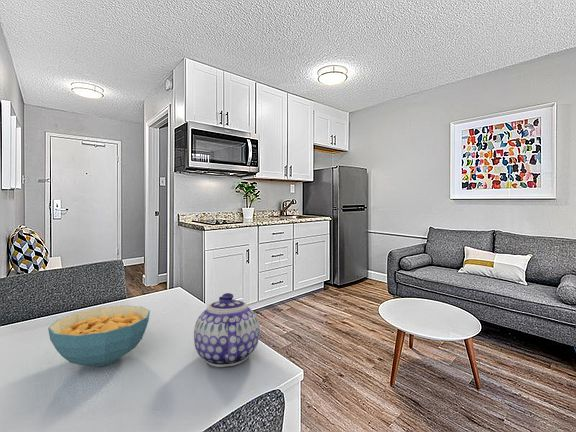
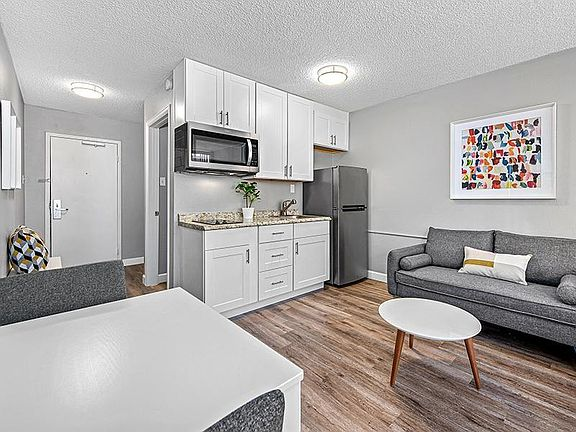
- cereal bowl [47,305,151,368]
- teapot [193,292,260,368]
